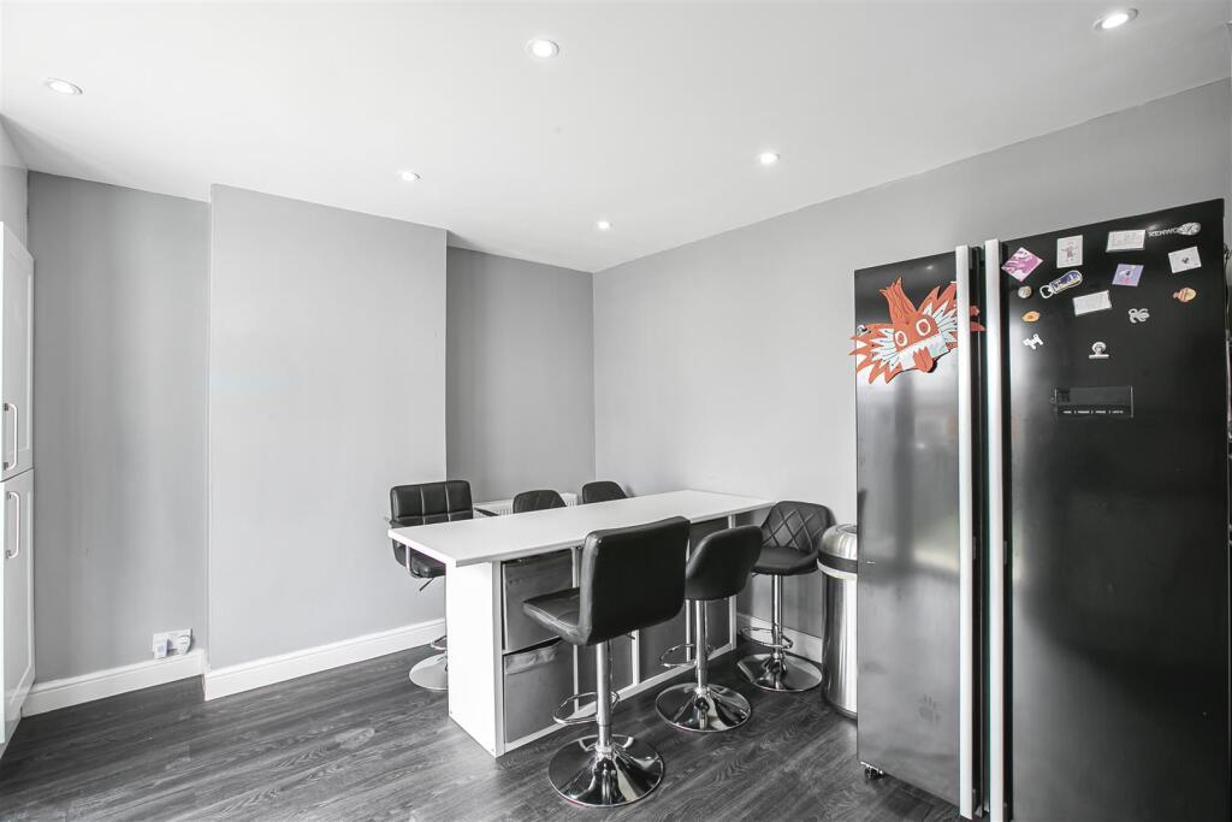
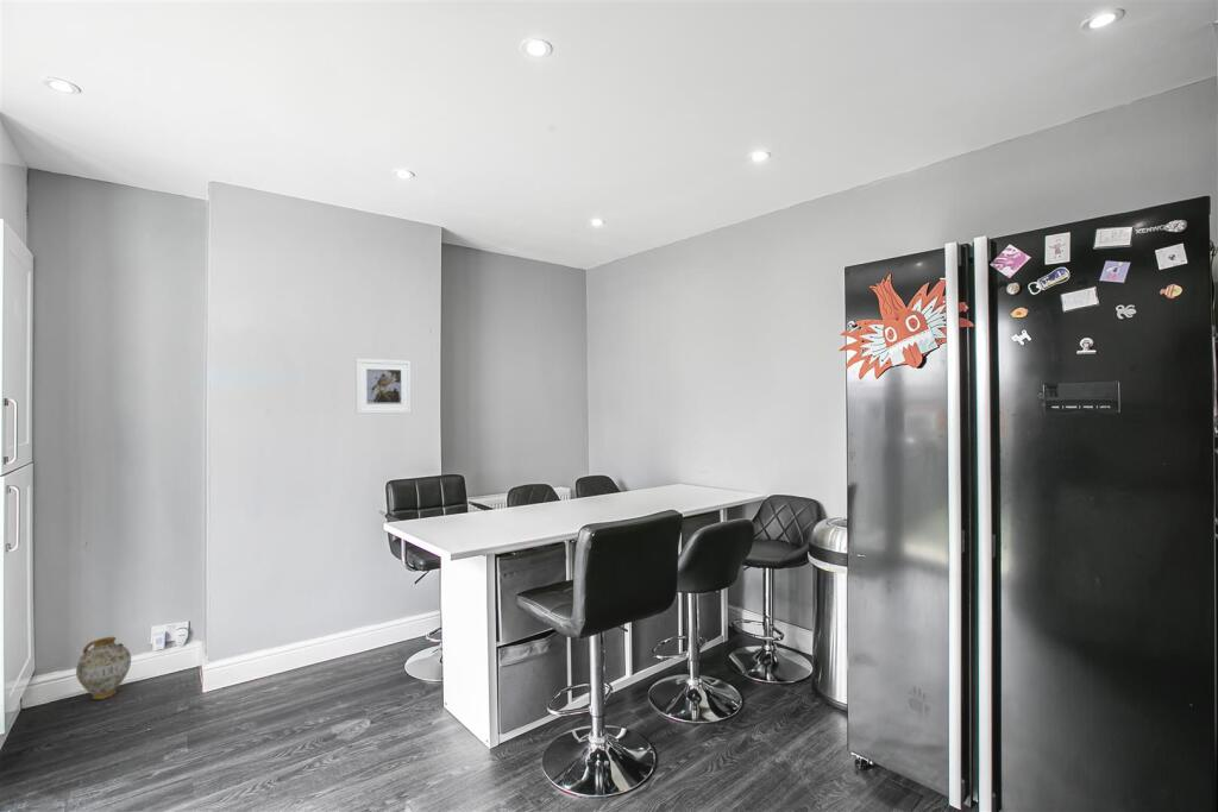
+ ceramic jug [75,636,132,700]
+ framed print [354,358,412,415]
